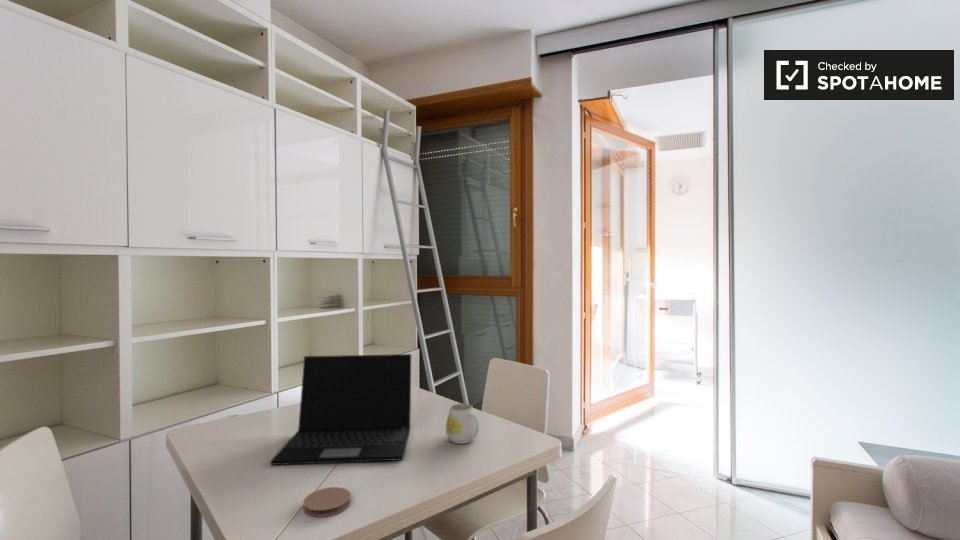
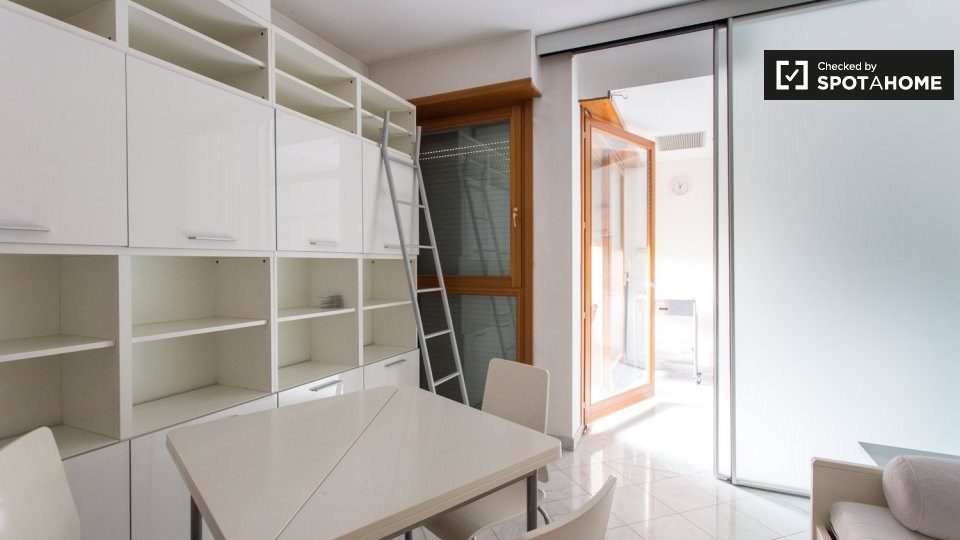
- laptop [269,353,412,466]
- mug [445,402,480,445]
- coaster [302,486,352,518]
